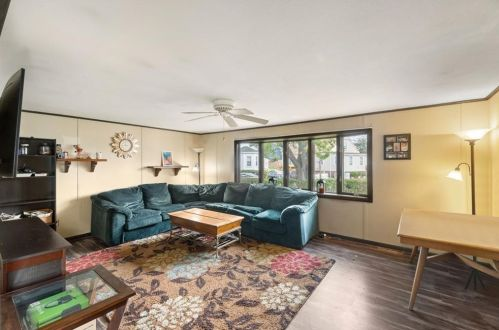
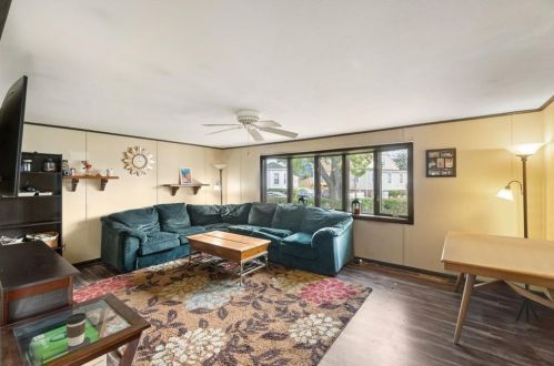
+ coffee cup [64,312,88,347]
